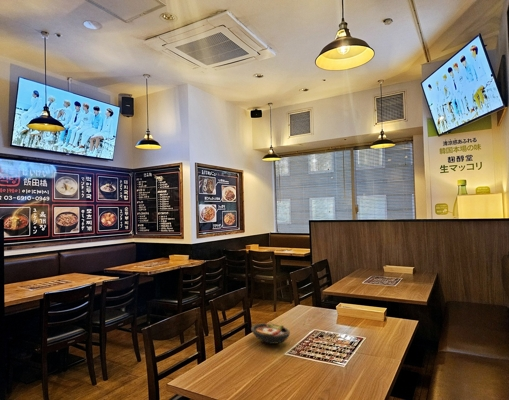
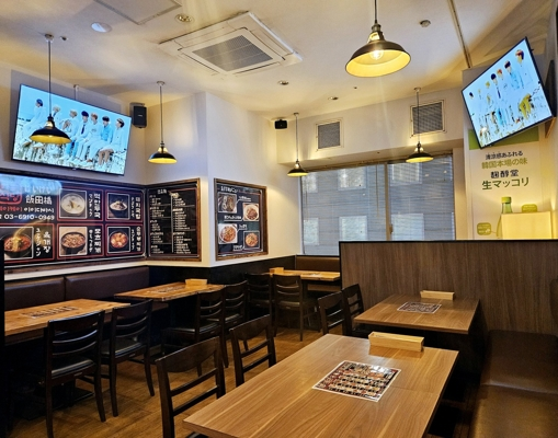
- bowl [250,320,291,345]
